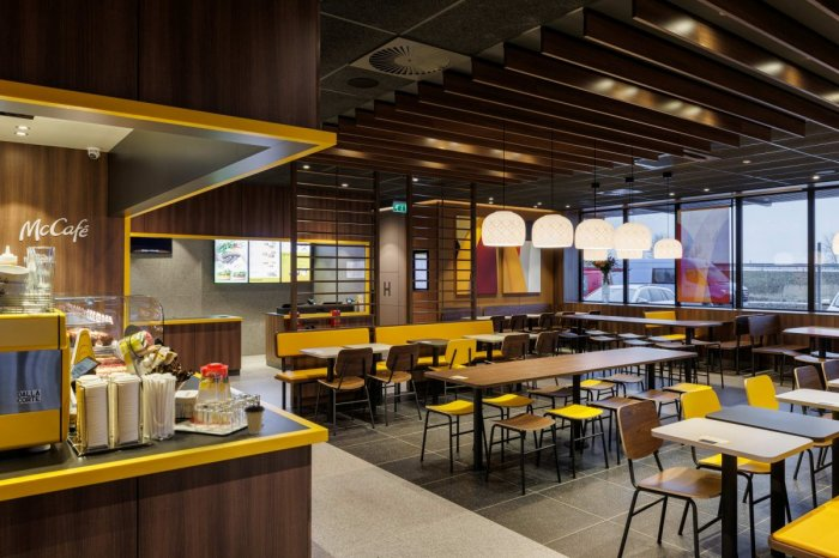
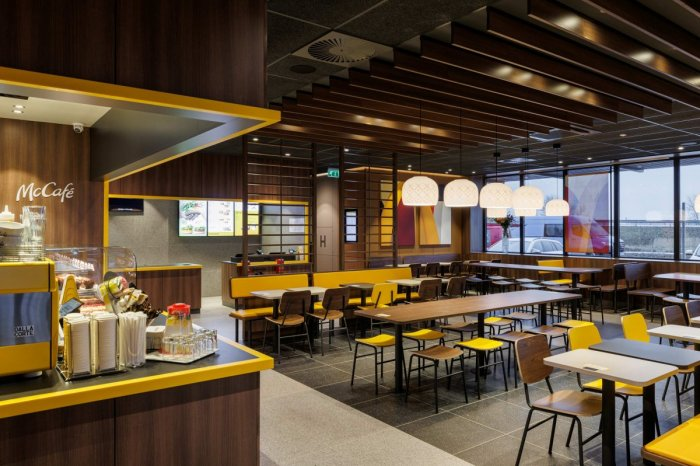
- coffee cup [243,405,266,436]
